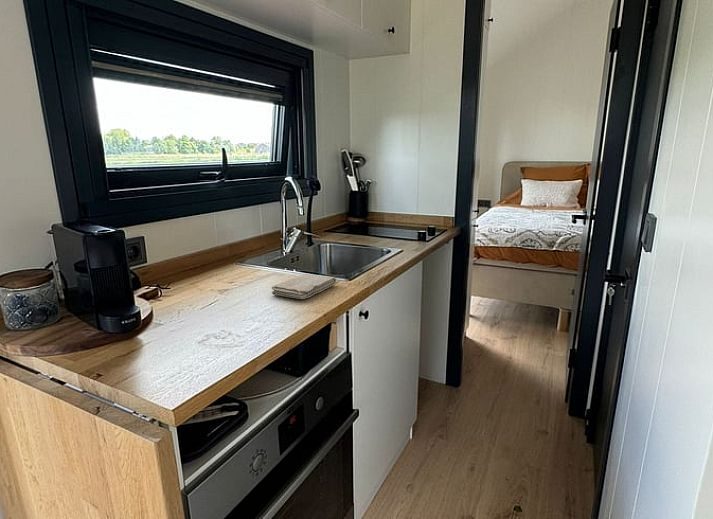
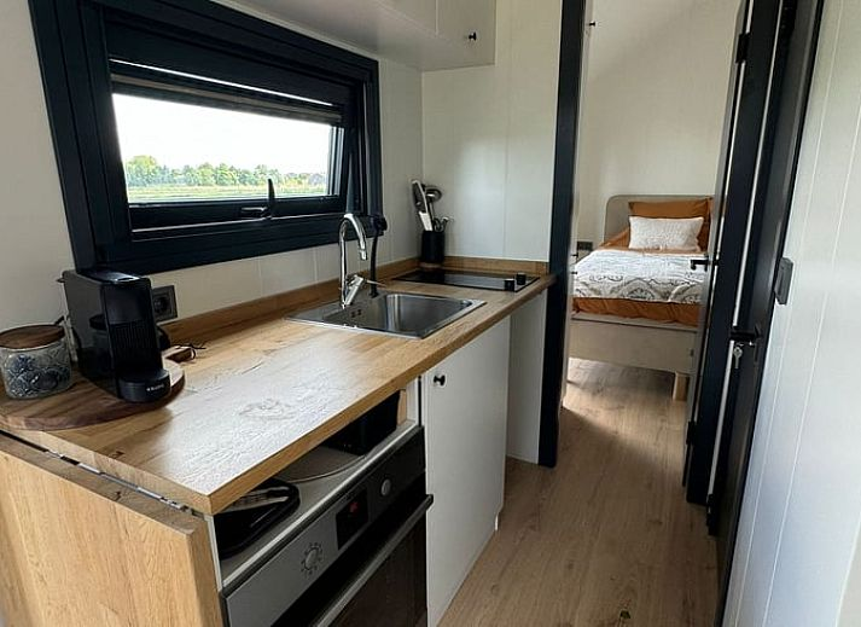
- washcloth [271,273,337,300]
